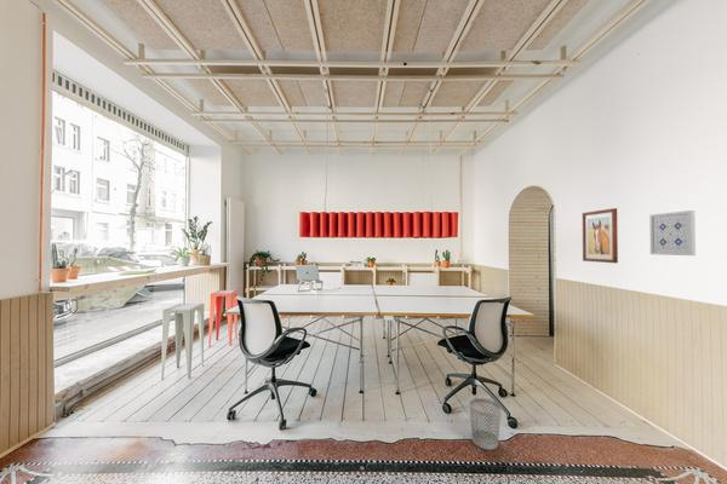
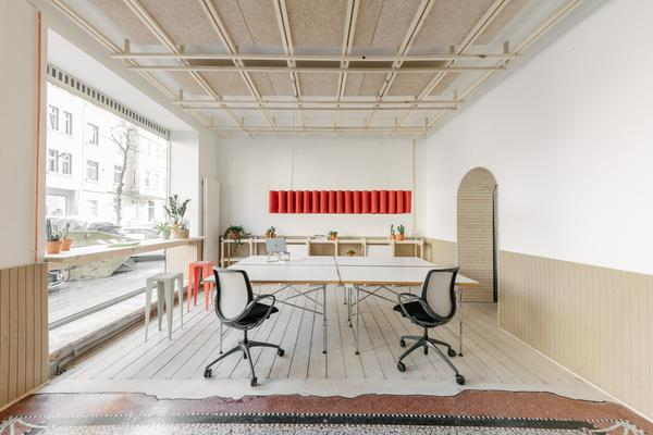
- wall art [648,209,697,257]
- wastebasket [468,397,503,451]
- wall art [582,207,619,264]
